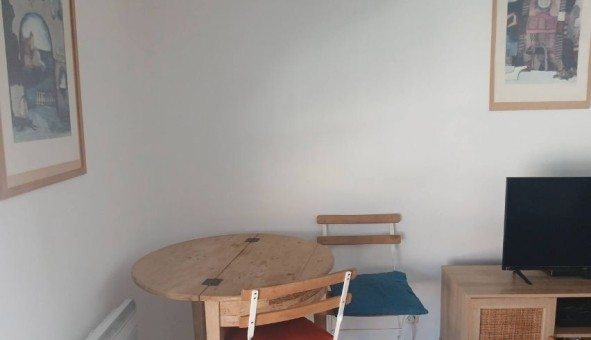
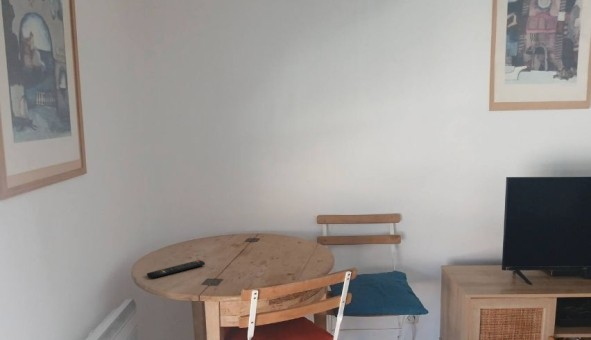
+ remote control [146,259,206,280]
